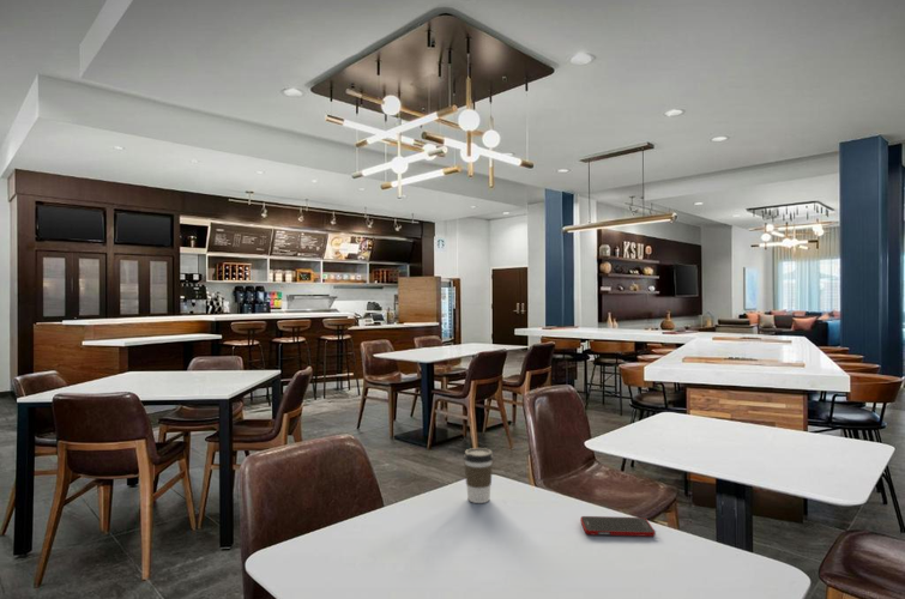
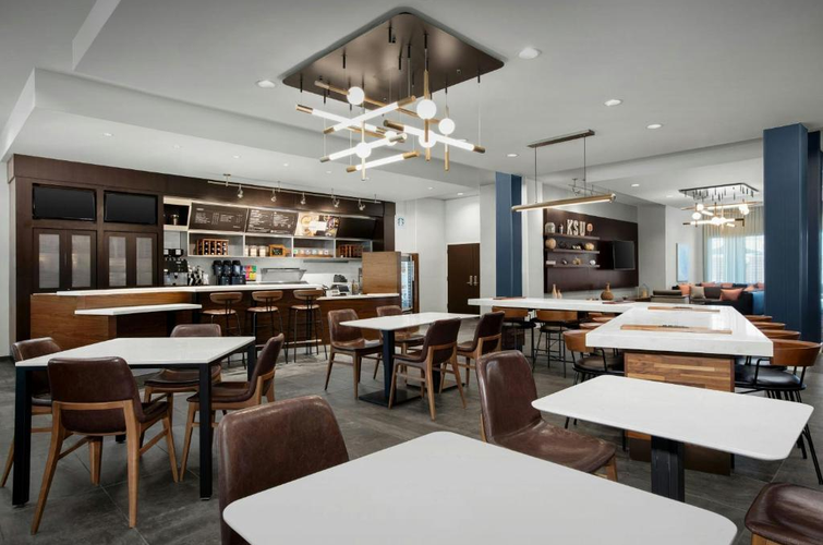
- coffee cup [463,447,495,504]
- cell phone [579,515,657,538]
